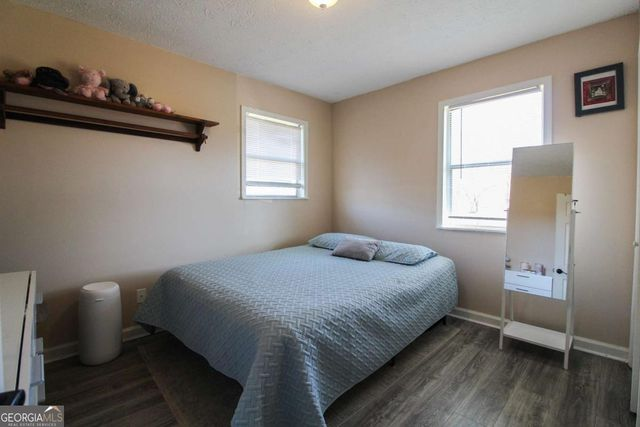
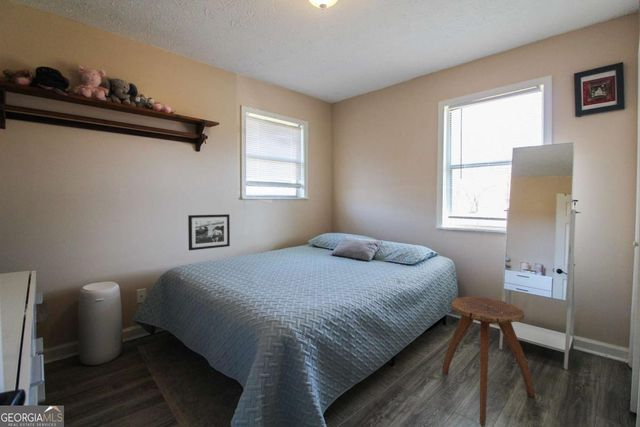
+ picture frame [187,213,231,251]
+ stool [441,296,536,427]
